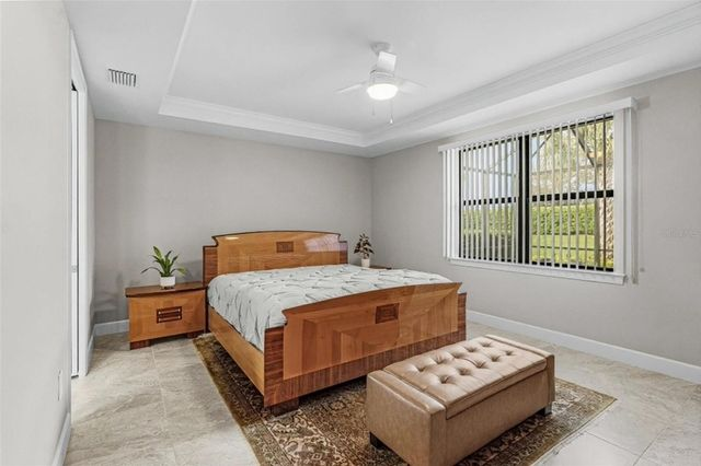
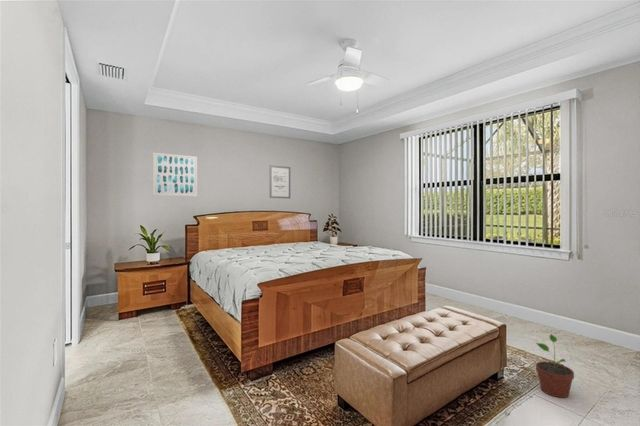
+ potted plant [535,333,575,399]
+ wall art [152,152,198,197]
+ wall art [269,164,291,200]
